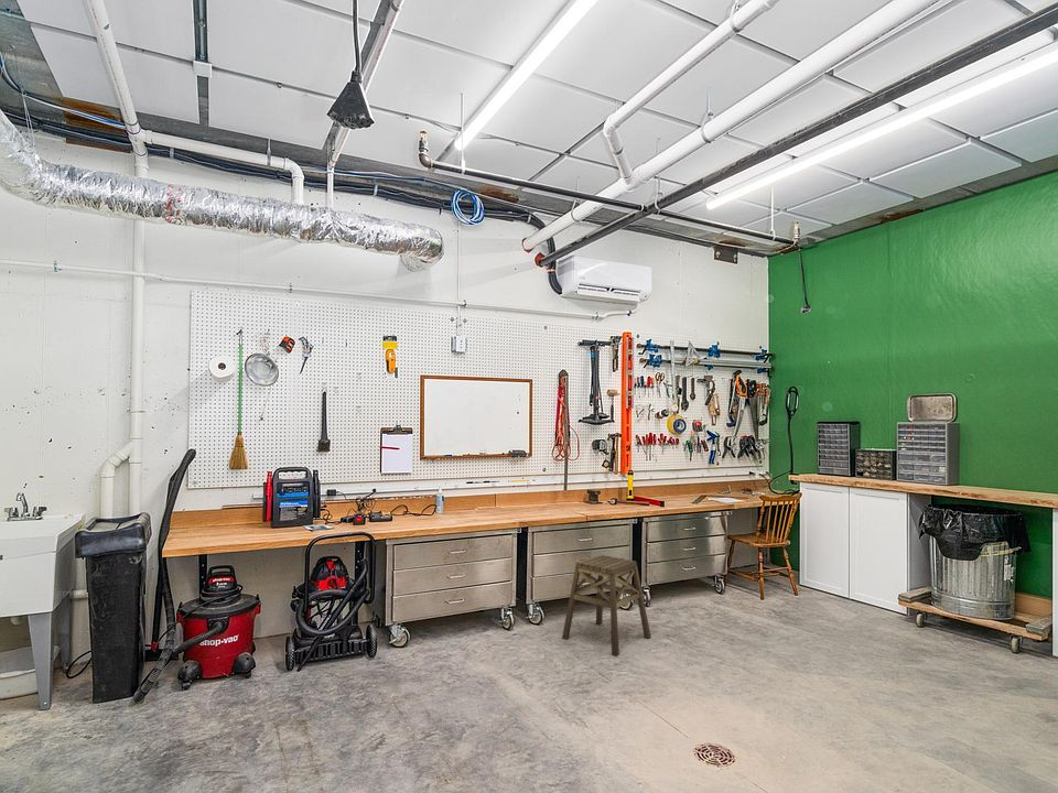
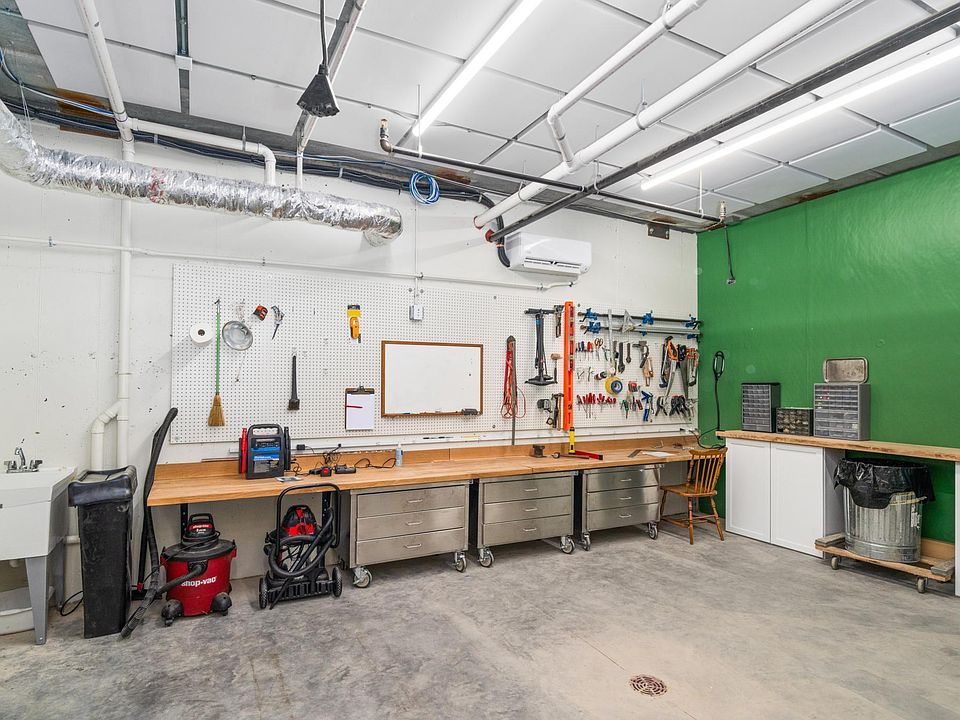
- stool [561,554,651,656]
